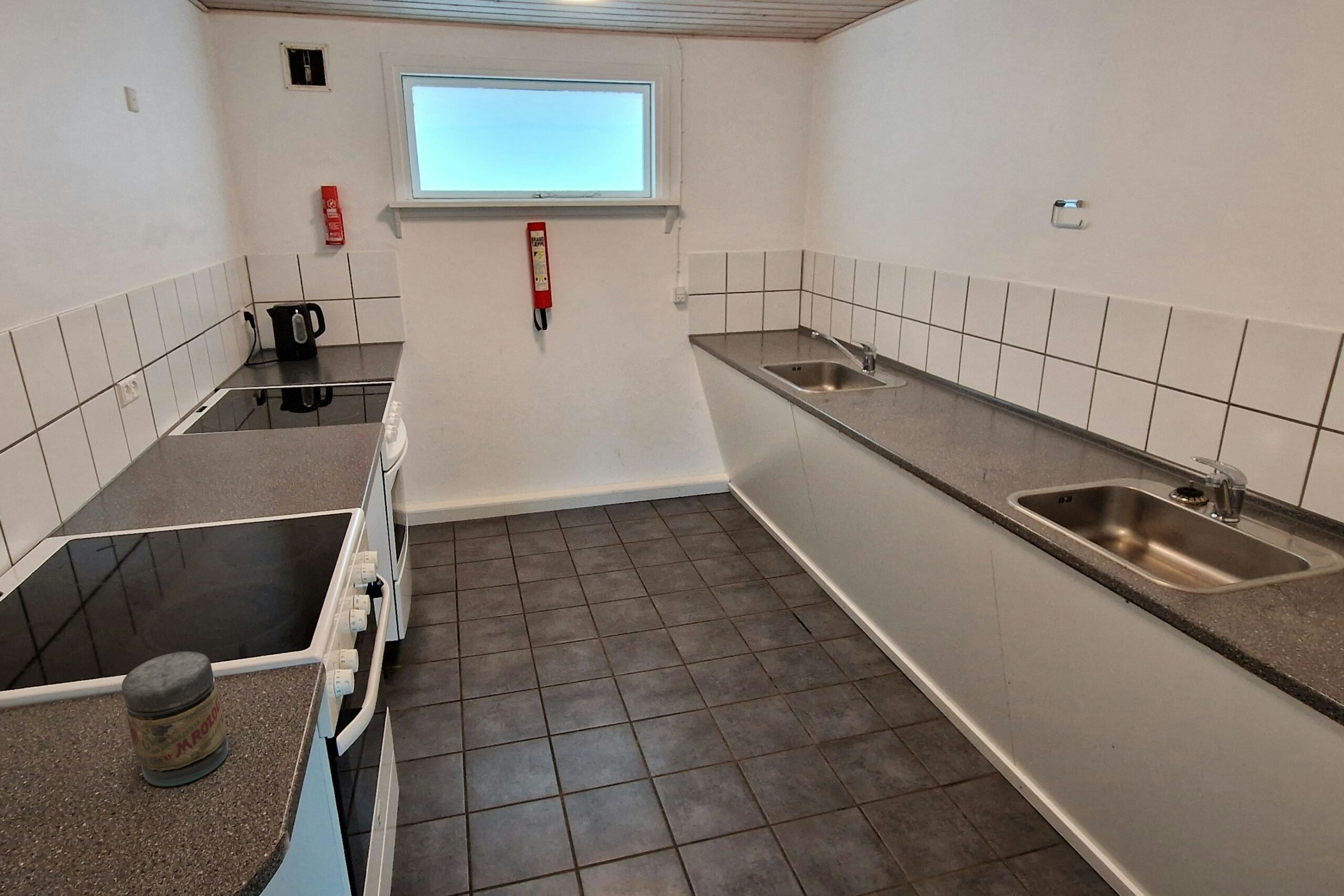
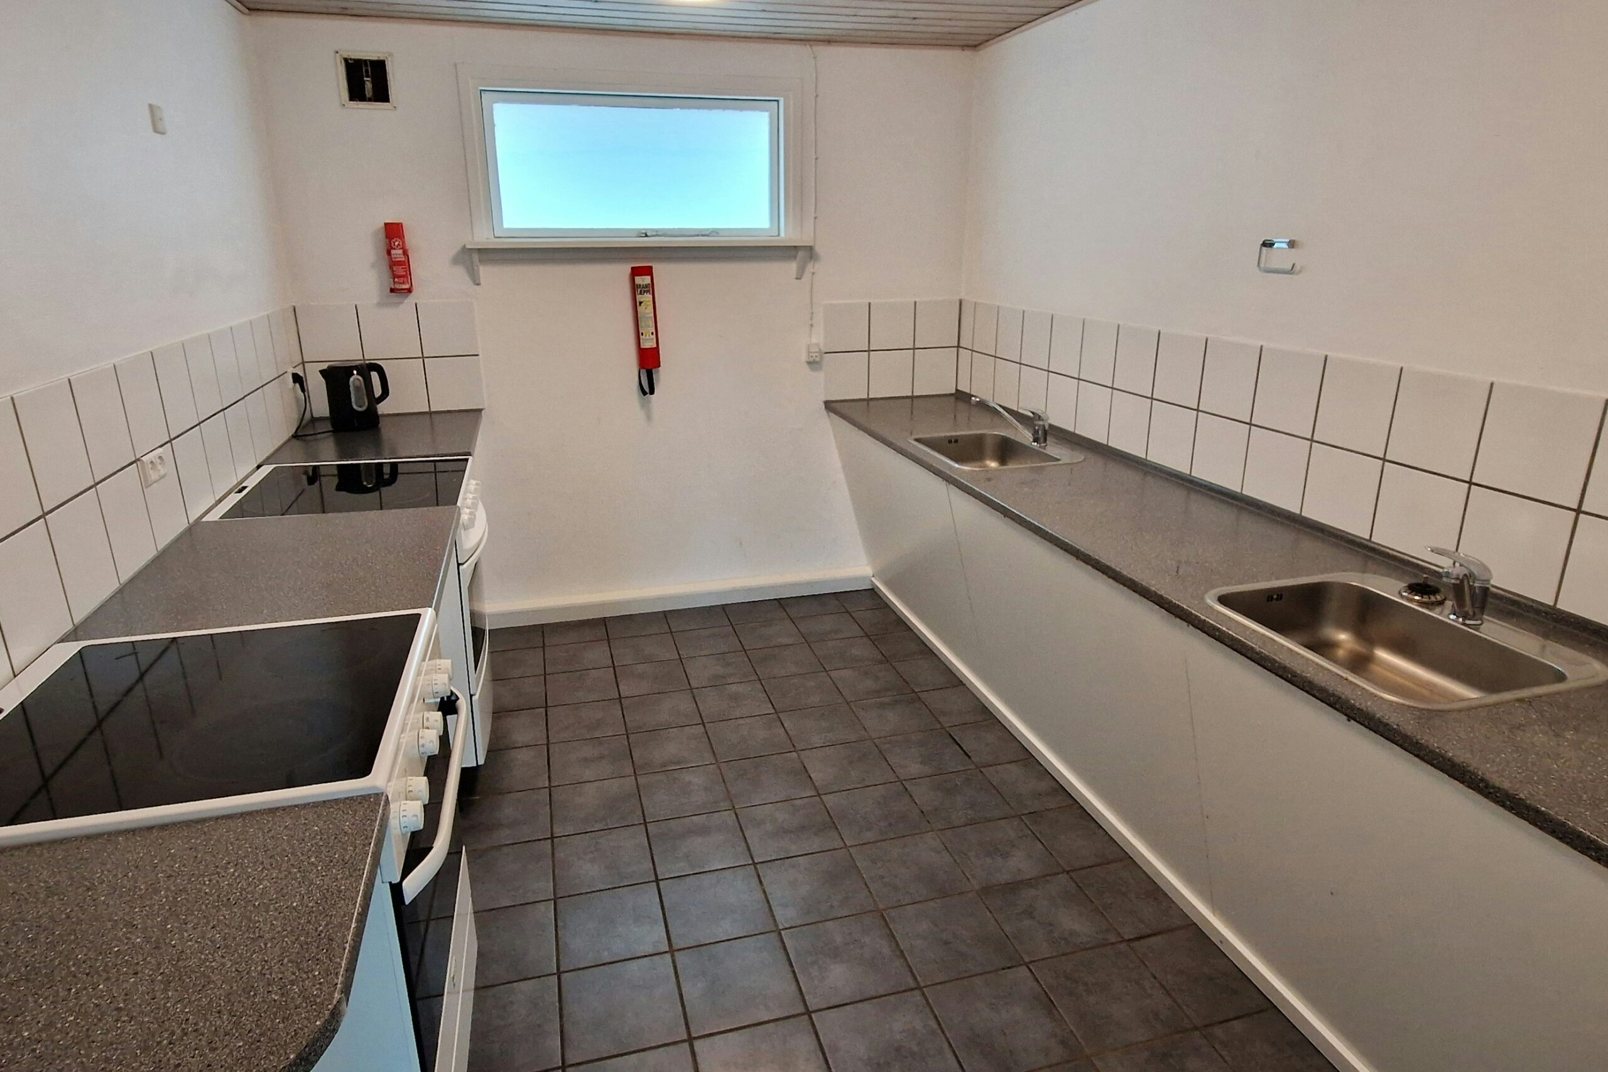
- jar [121,651,229,787]
